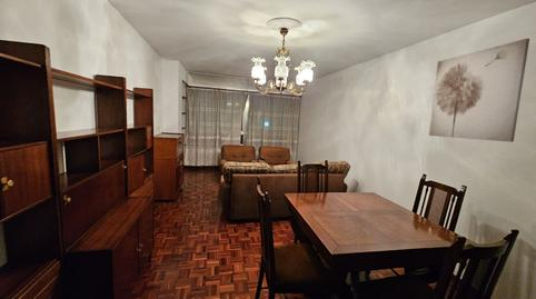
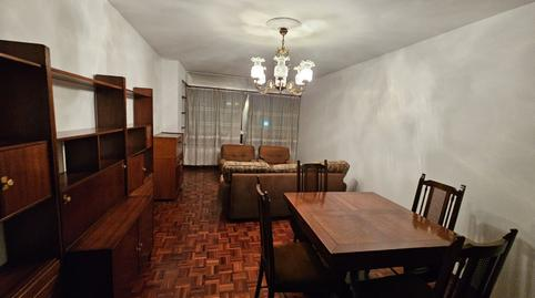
- wall art [428,38,530,143]
